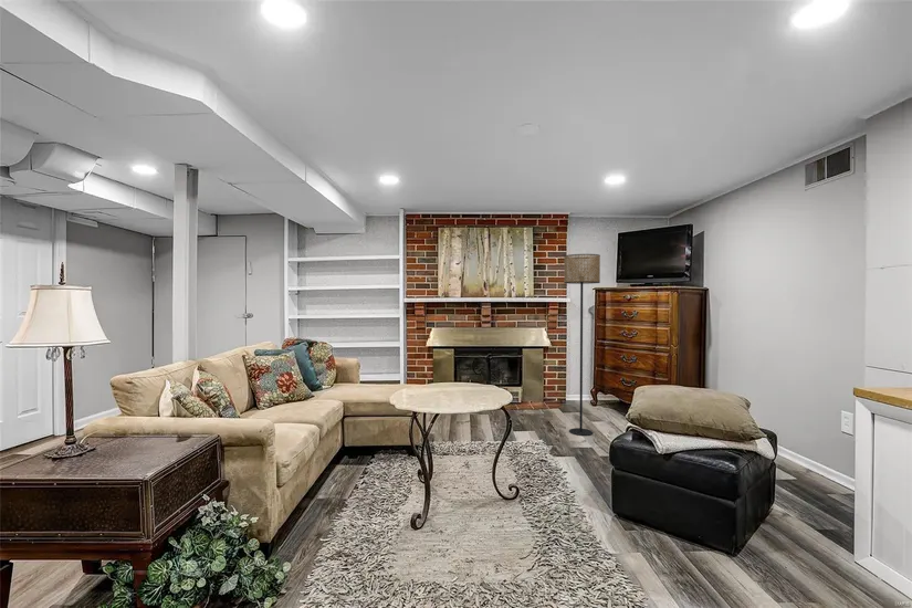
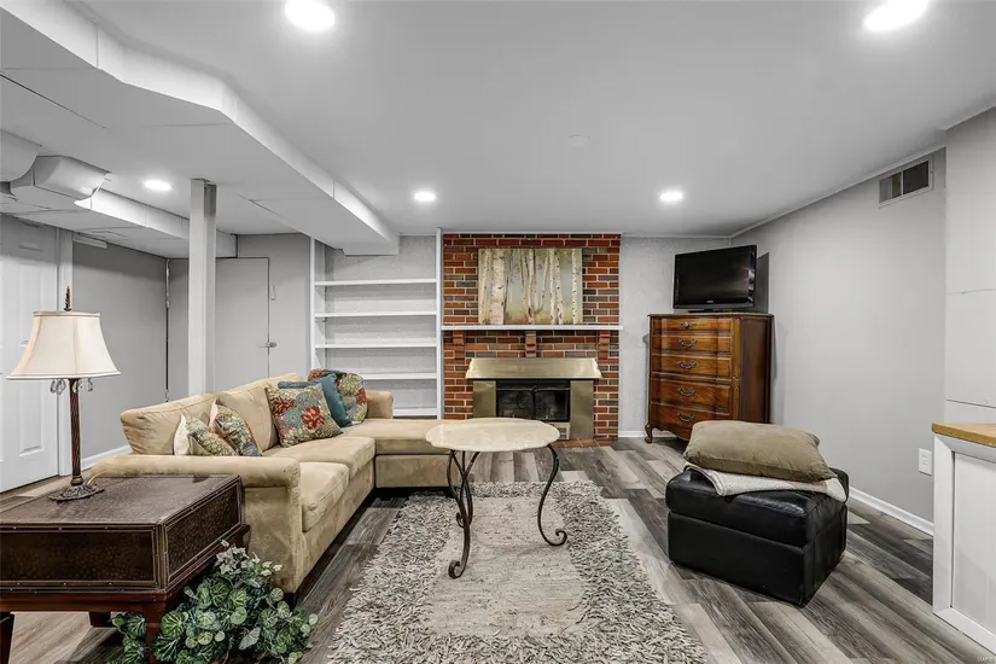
- floor lamp [563,253,601,437]
